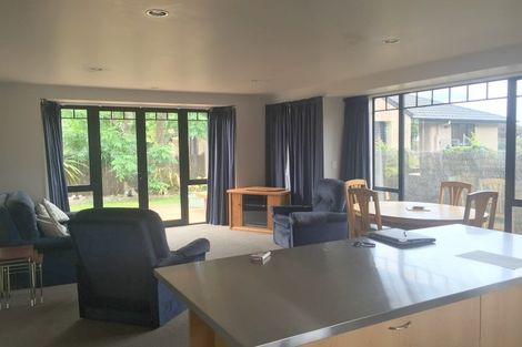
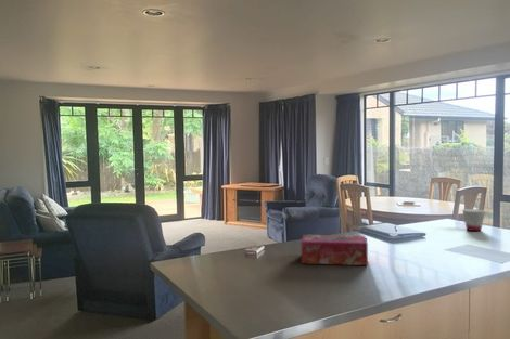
+ tissue box [301,234,369,266]
+ cup [461,208,486,232]
